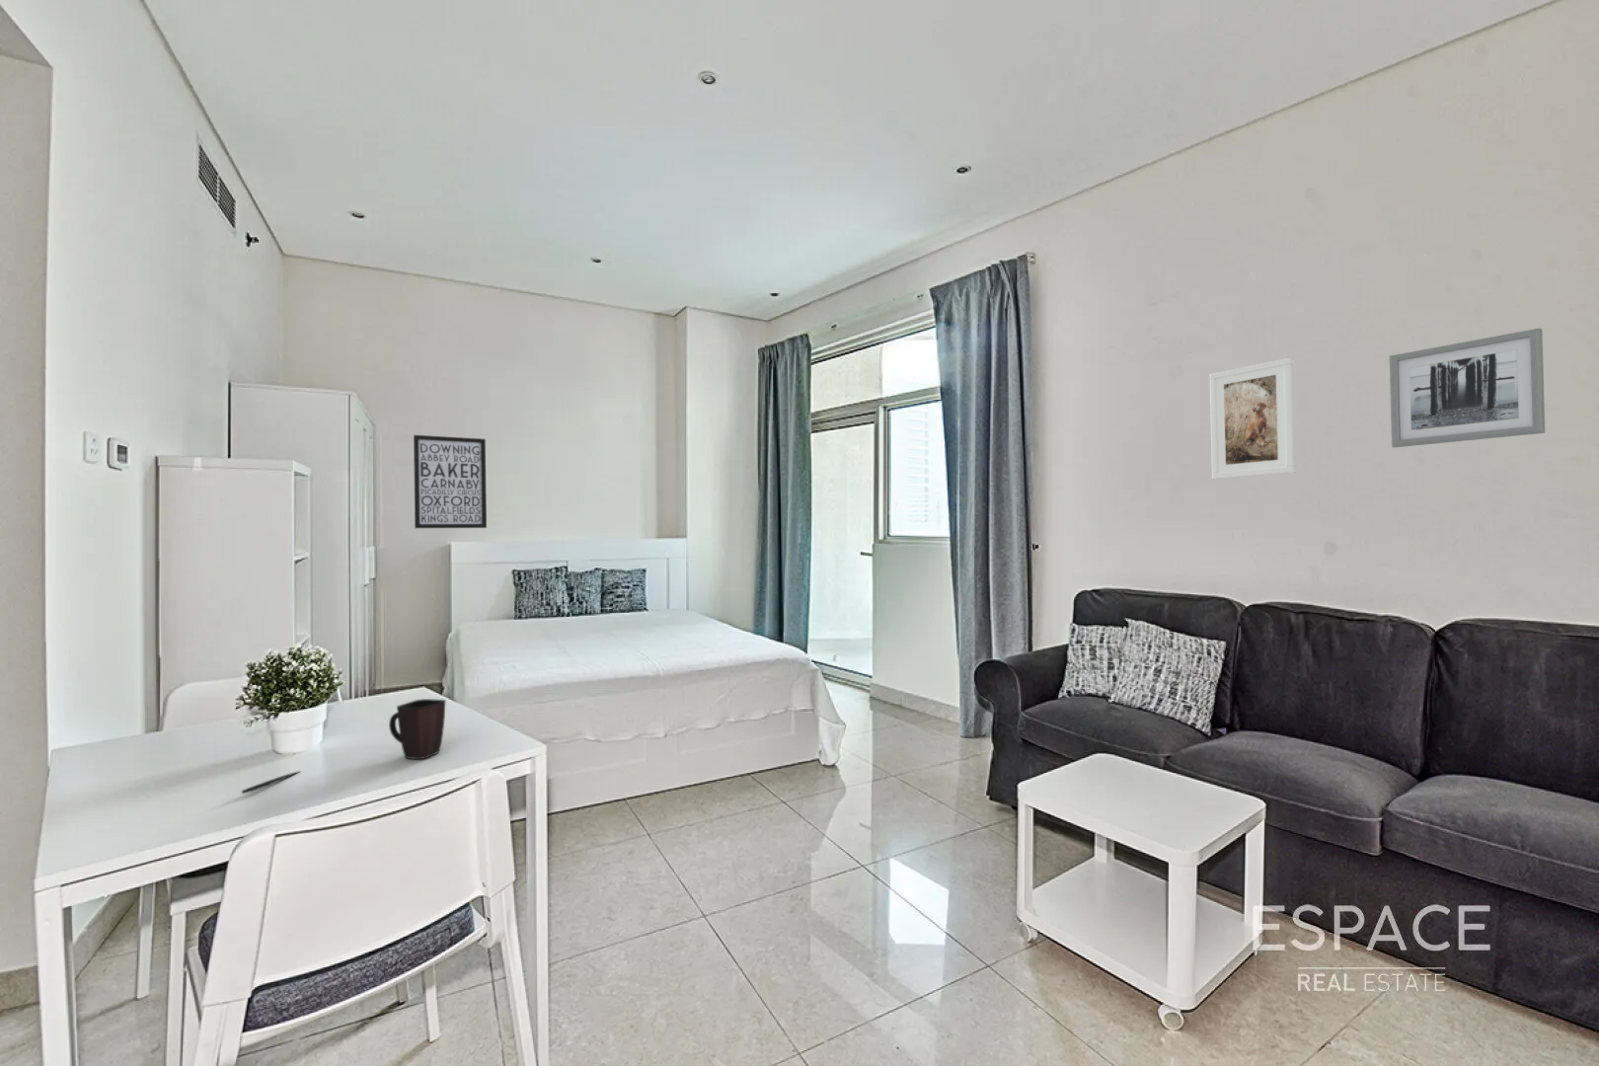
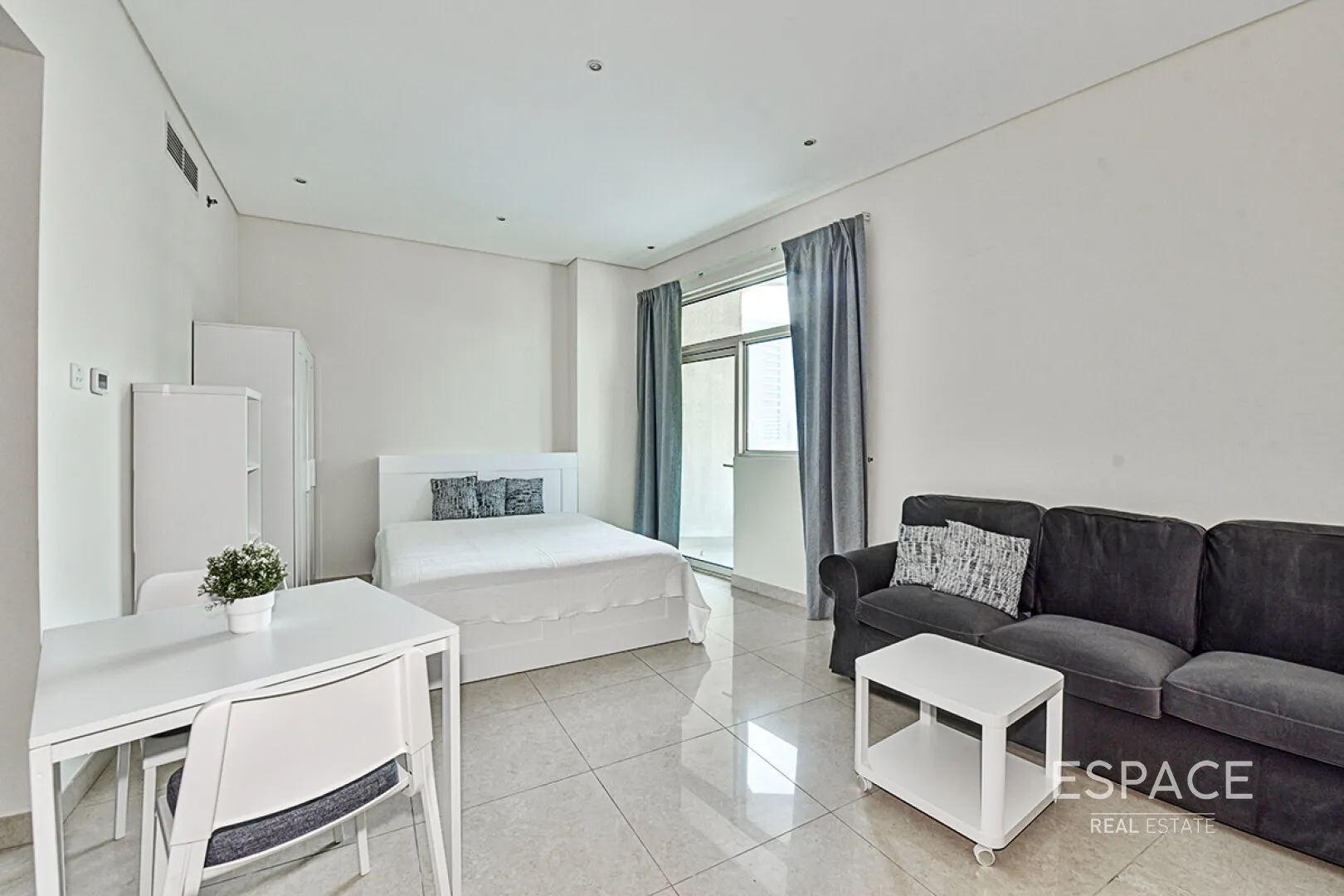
- pen [240,770,302,795]
- wall art [1388,327,1545,449]
- mug [388,698,447,760]
- wall art [413,434,488,529]
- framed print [1208,356,1297,479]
